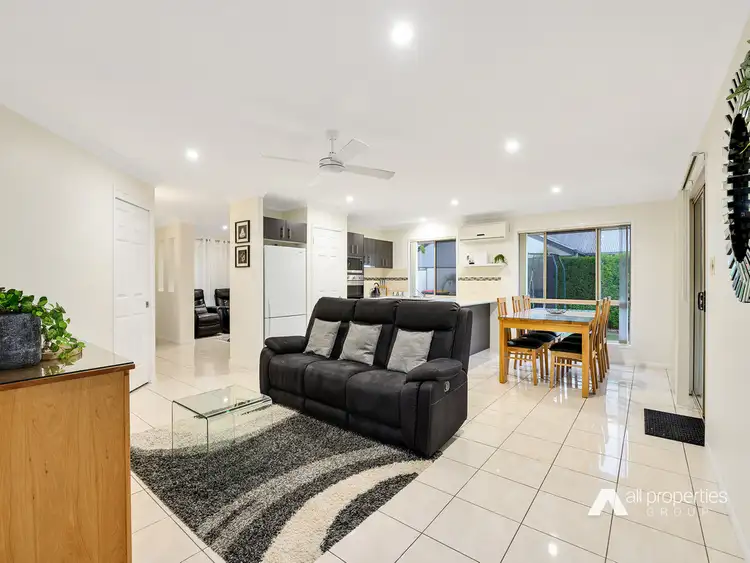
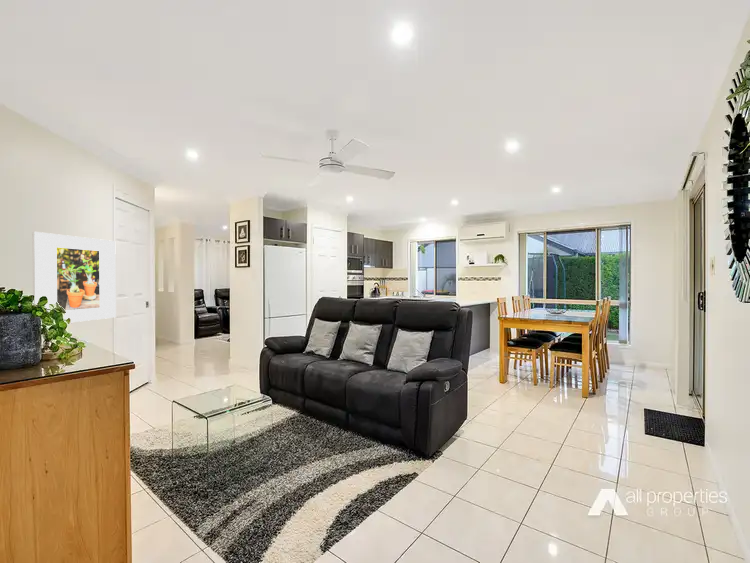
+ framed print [31,231,117,323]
